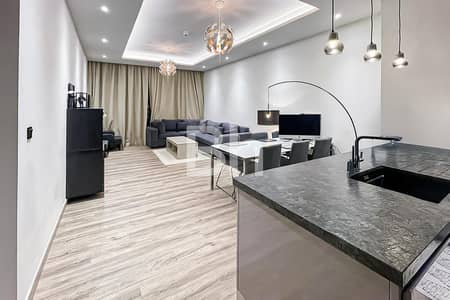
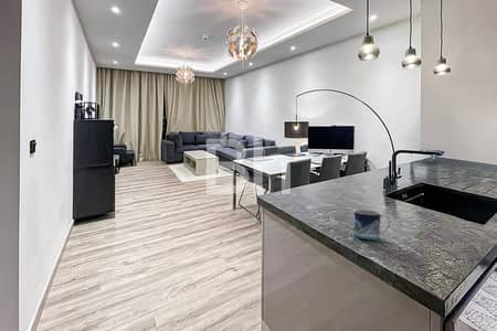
+ mug [352,209,392,241]
